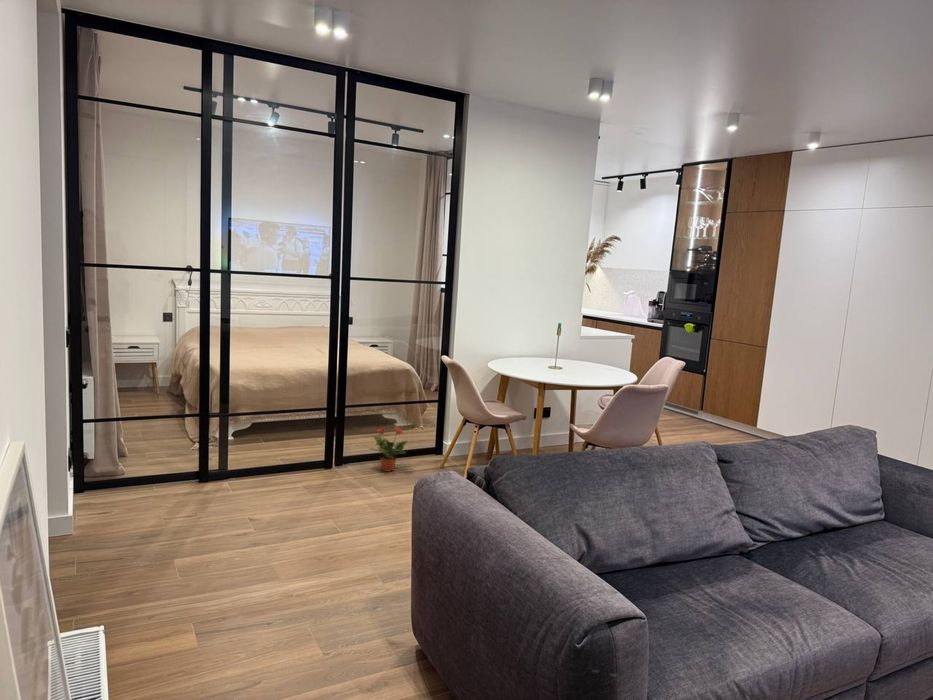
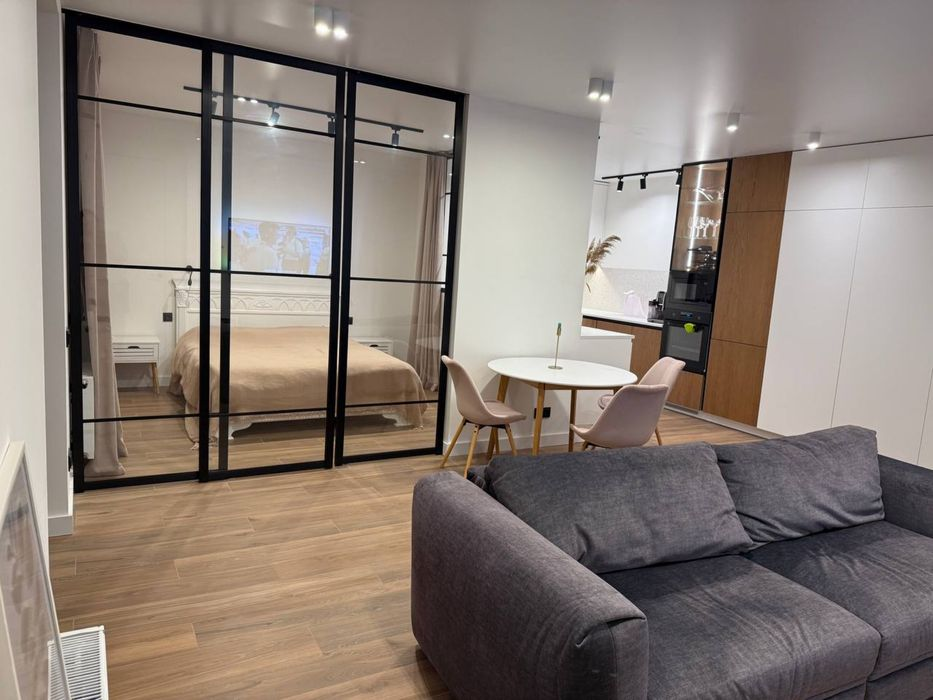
- potted plant [368,426,409,473]
